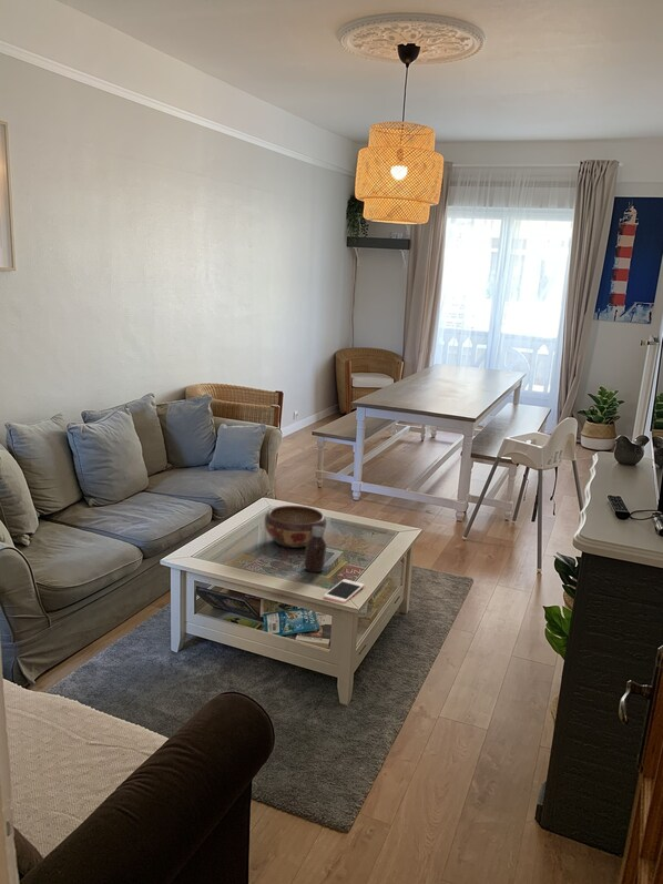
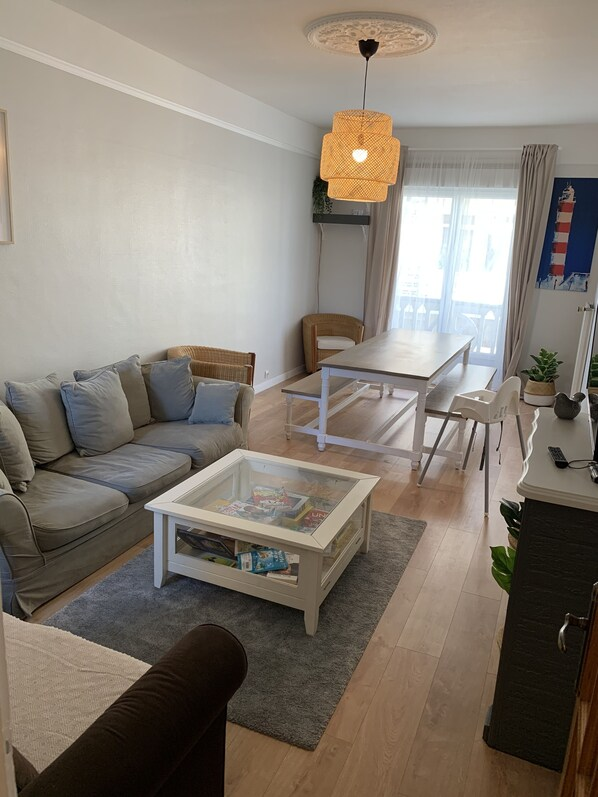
- cell phone [323,578,366,604]
- bottle [303,526,328,573]
- decorative bowl [264,505,327,549]
